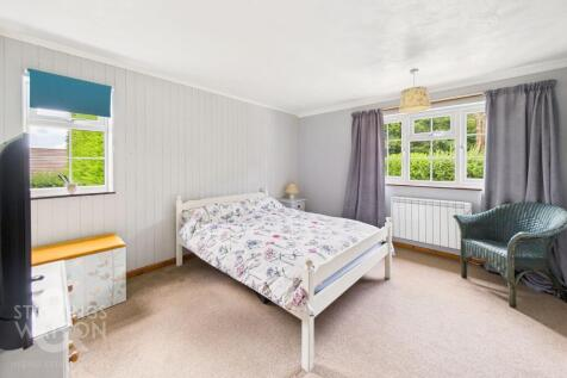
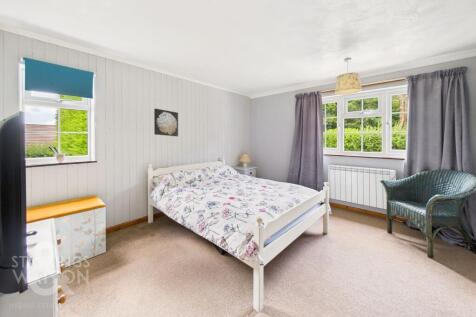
+ wall art [153,108,179,137]
